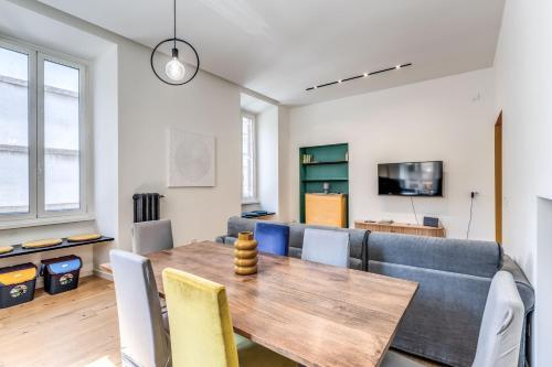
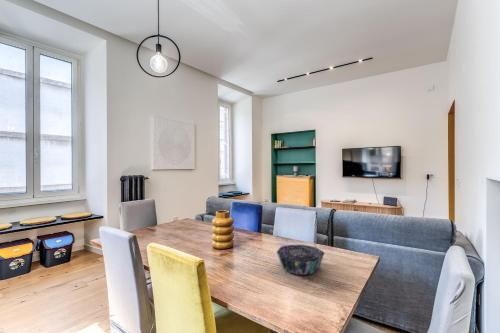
+ decorative bowl [276,244,326,276]
